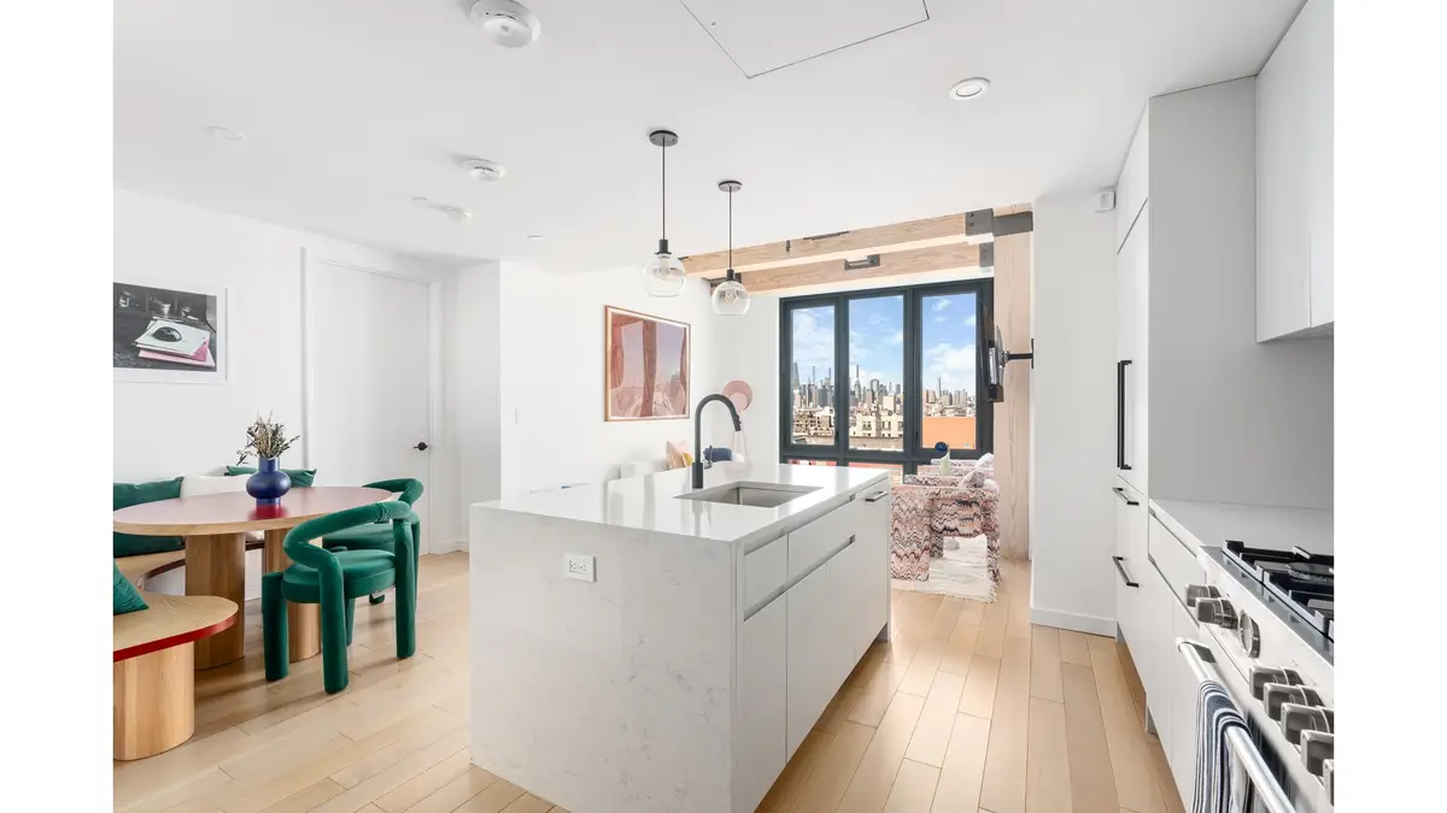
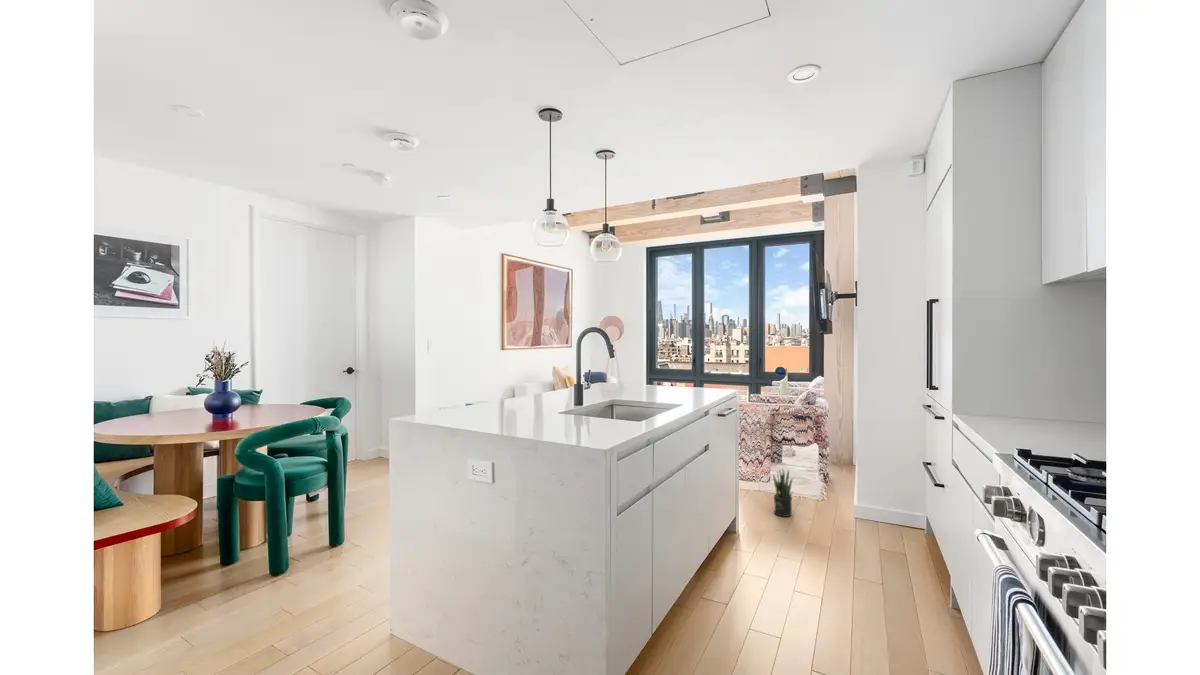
+ potted plant [772,468,795,518]
